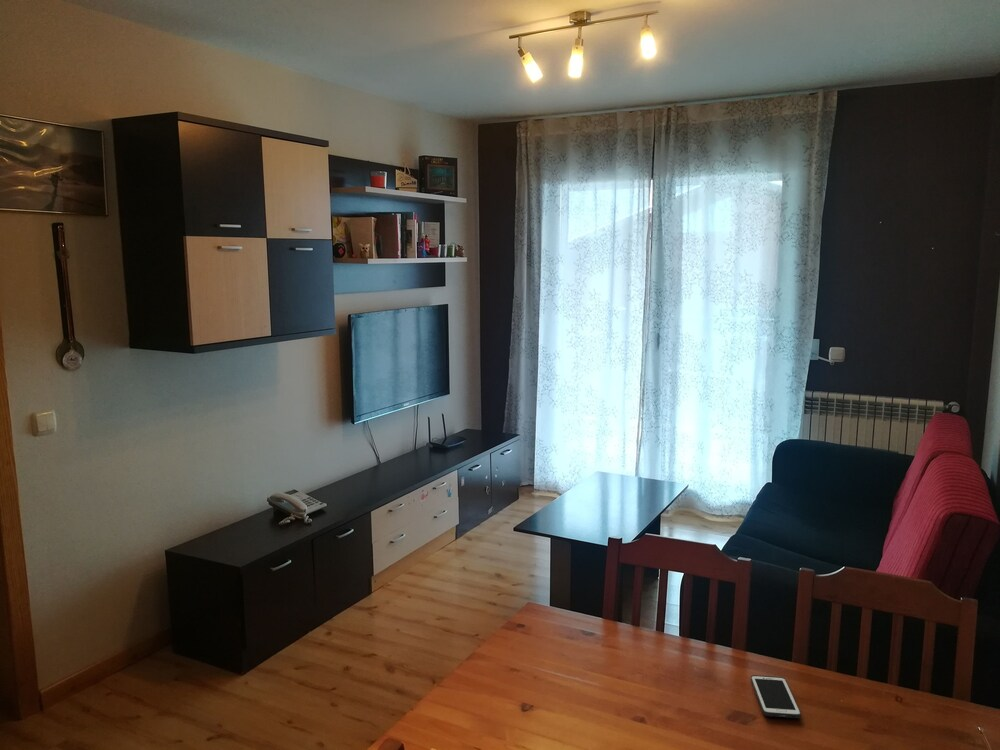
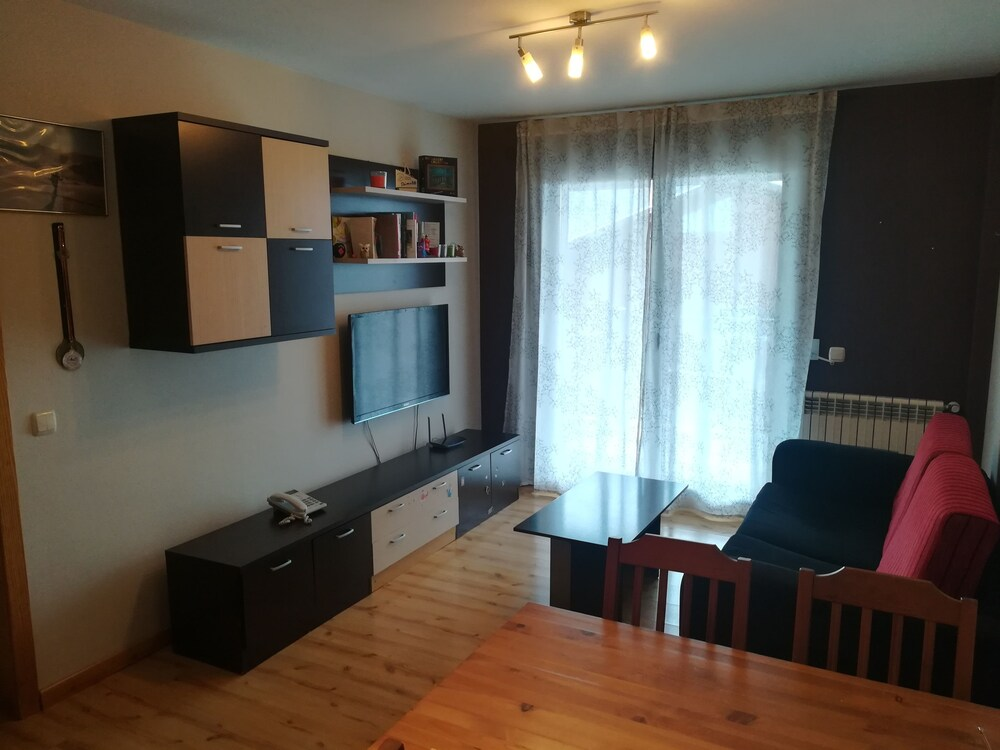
- cell phone [750,674,802,719]
